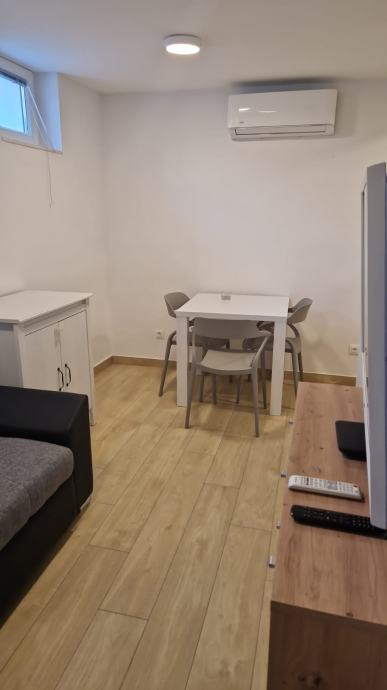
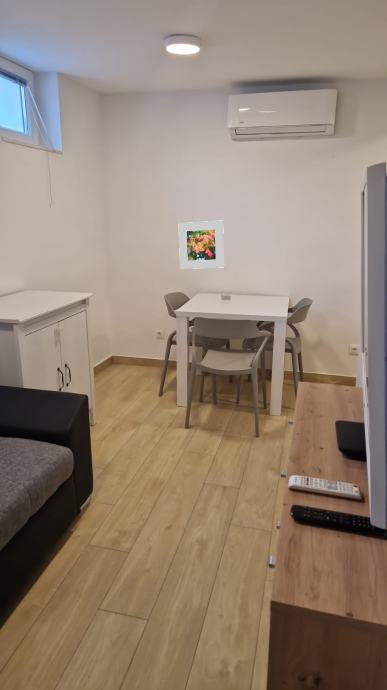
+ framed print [178,220,225,270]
